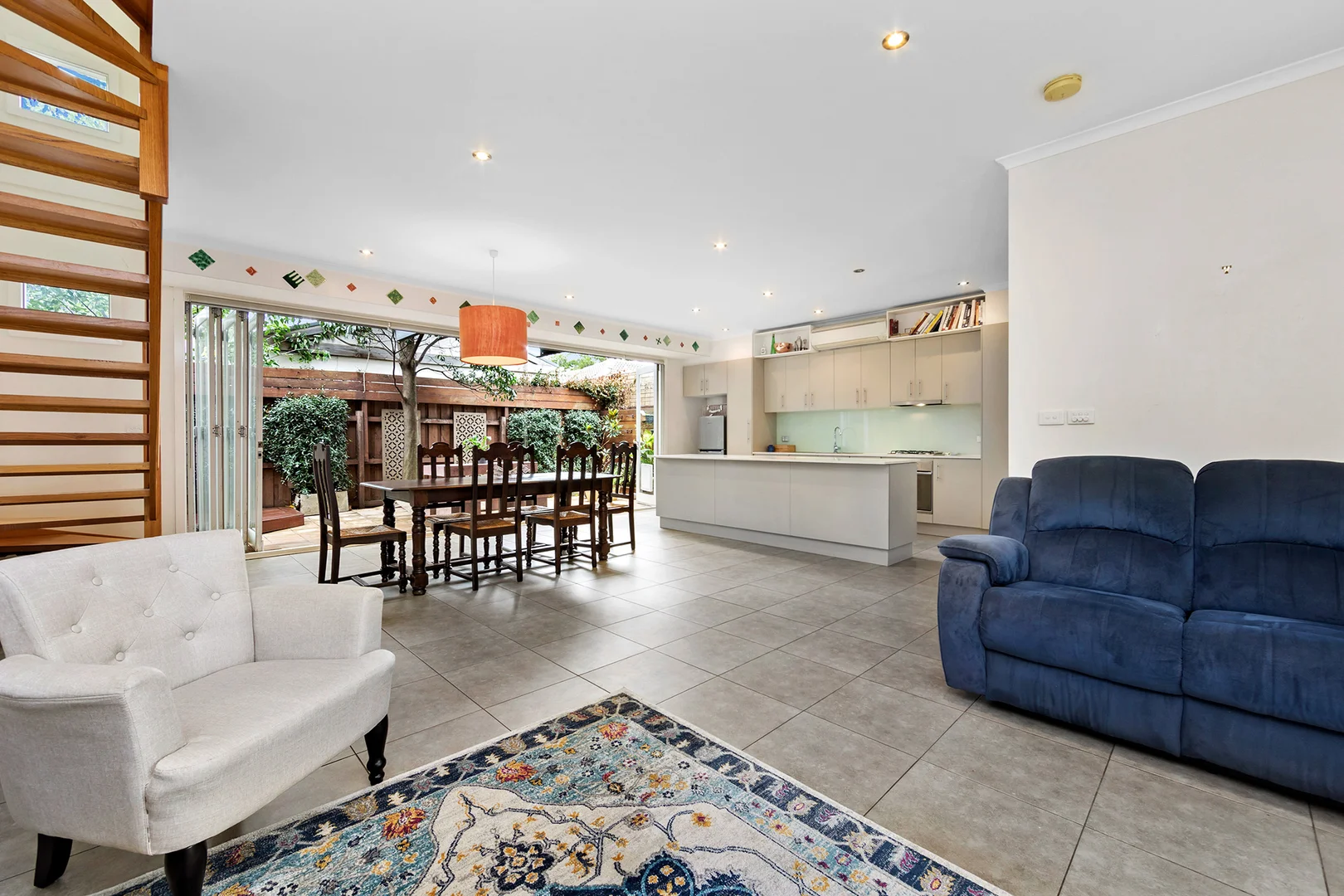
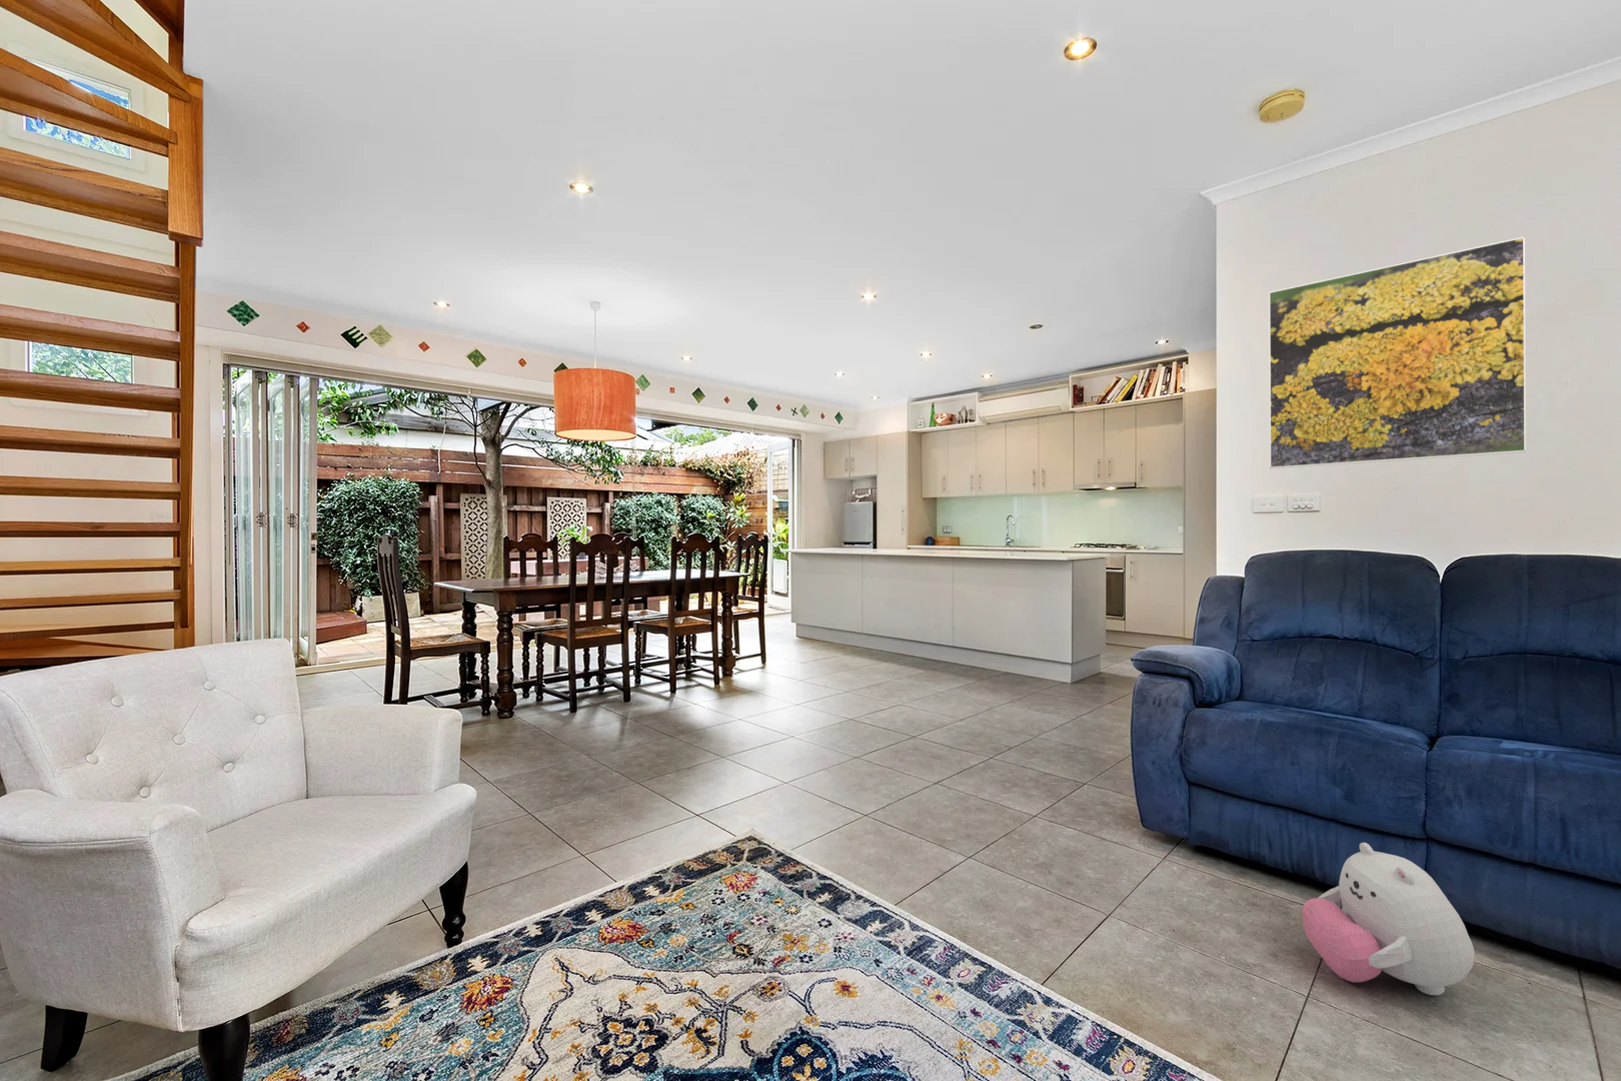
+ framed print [1268,236,1527,469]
+ plush toy [1301,842,1475,995]
